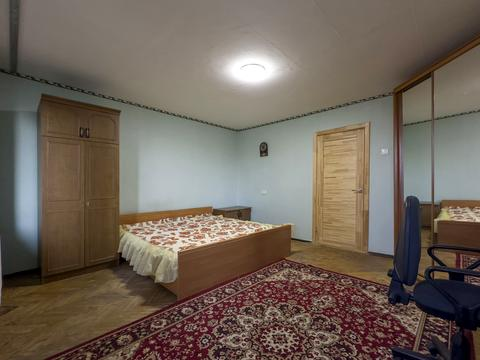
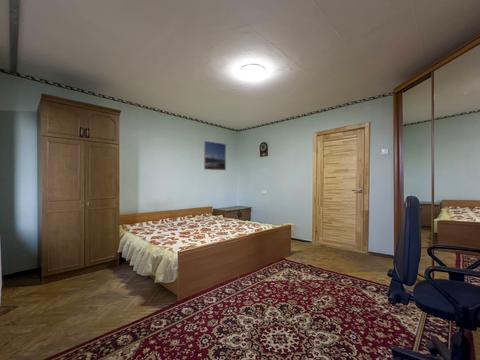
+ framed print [203,140,227,171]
